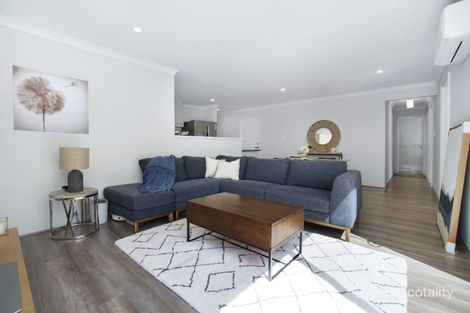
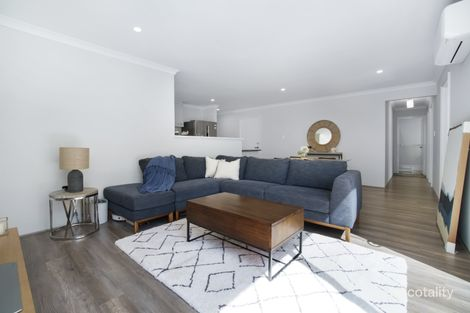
- wall art [12,64,90,135]
